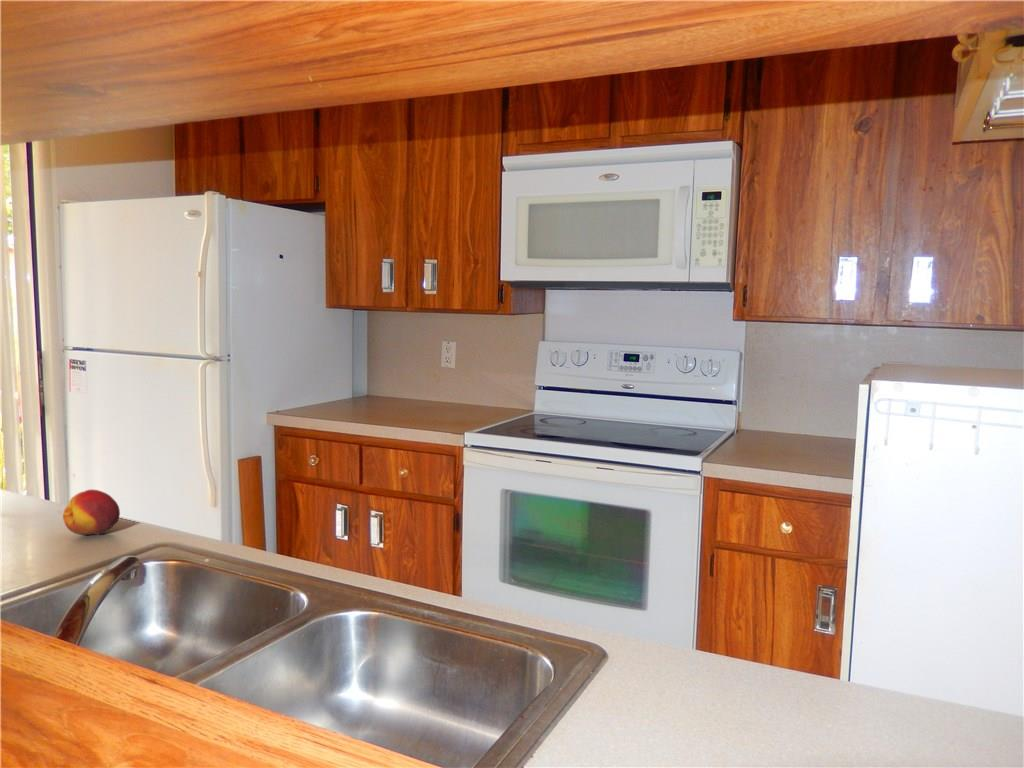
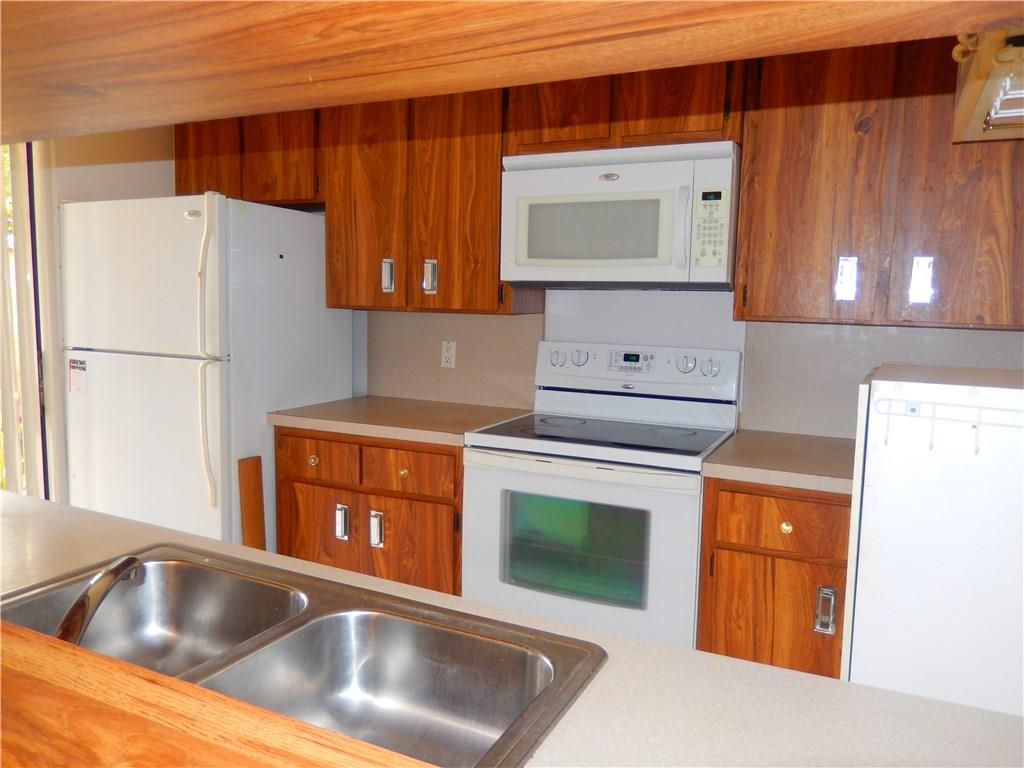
- fruit [62,488,121,536]
